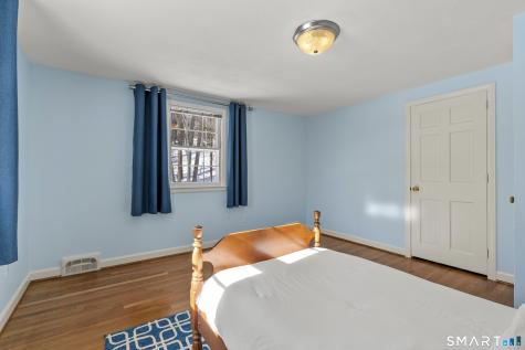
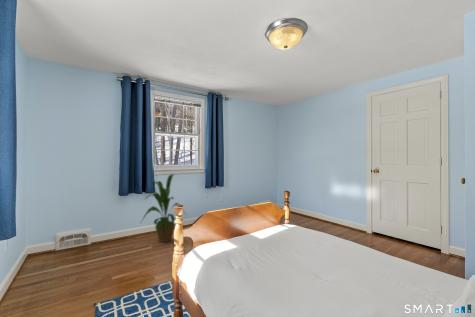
+ house plant [139,173,187,244]
